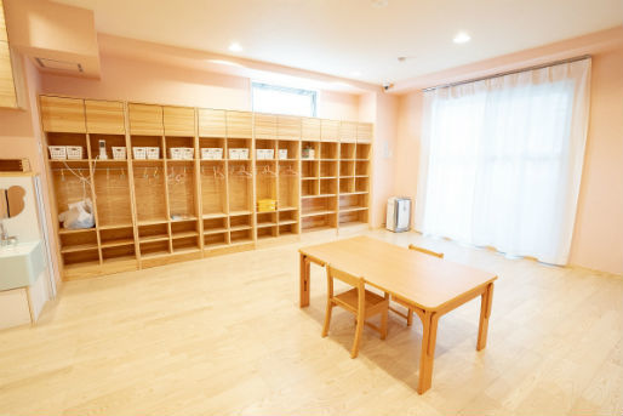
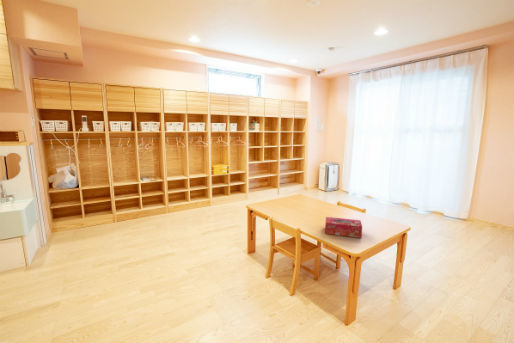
+ tissue box [324,216,363,239]
